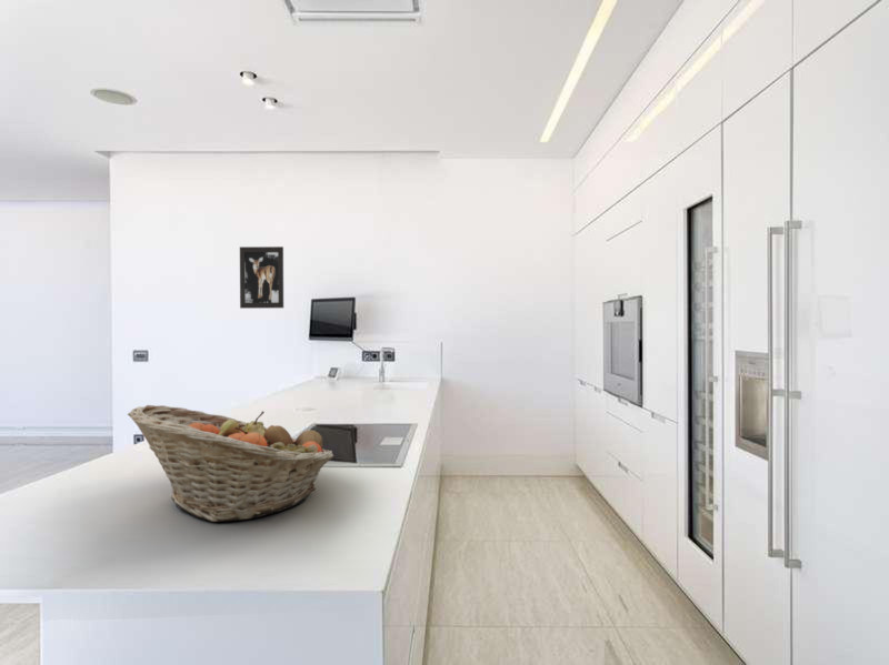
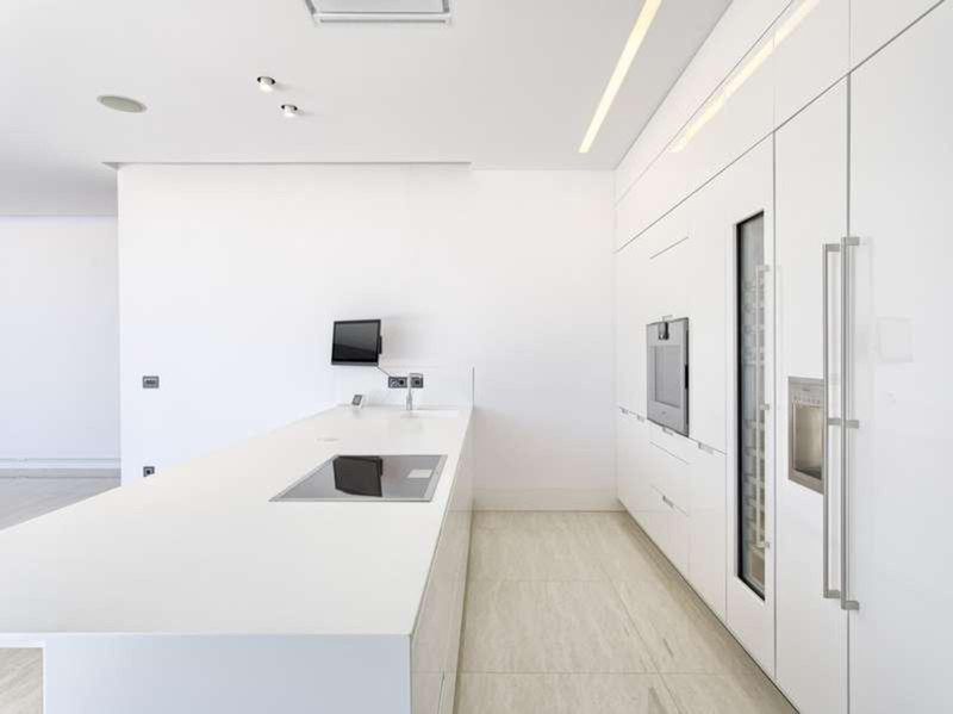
- wall art [239,245,284,310]
- fruit basket [127,404,334,523]
